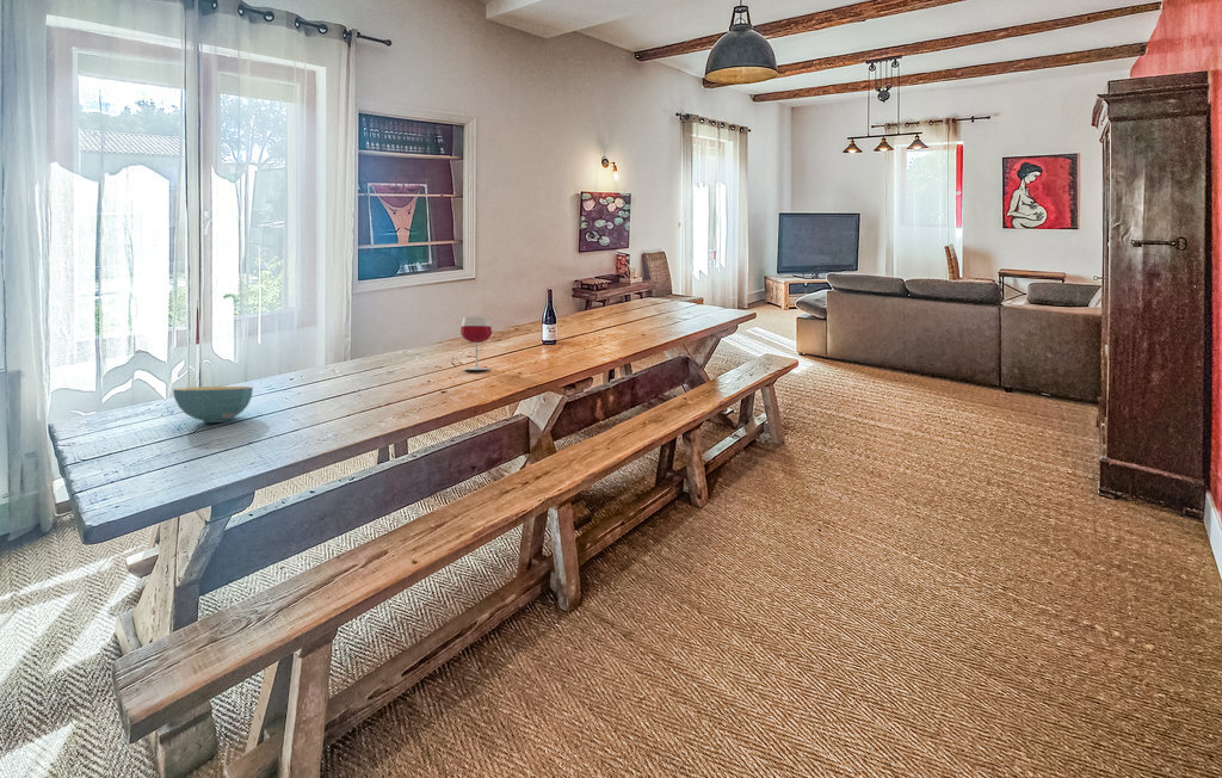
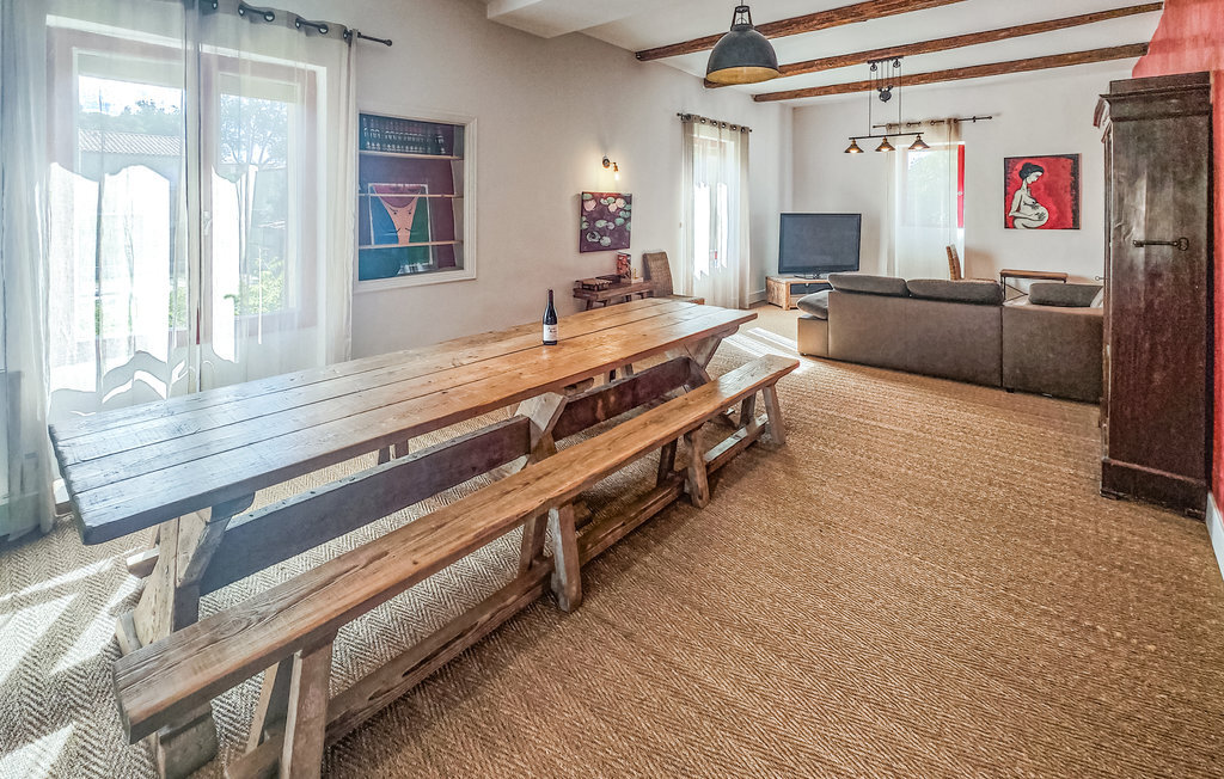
- cereal bowl [172,385,254,424]
- wineglass [459,316,493,371]
